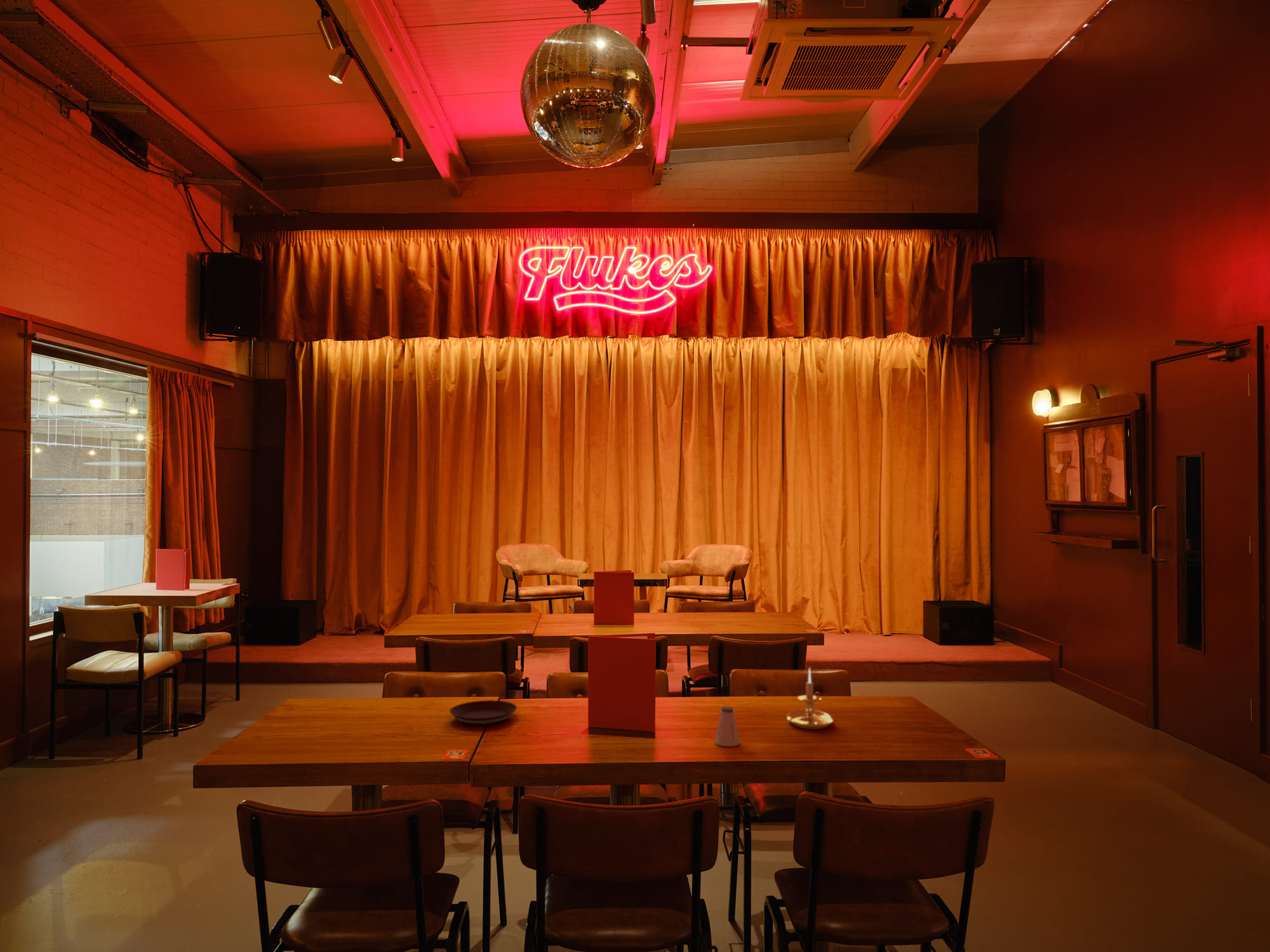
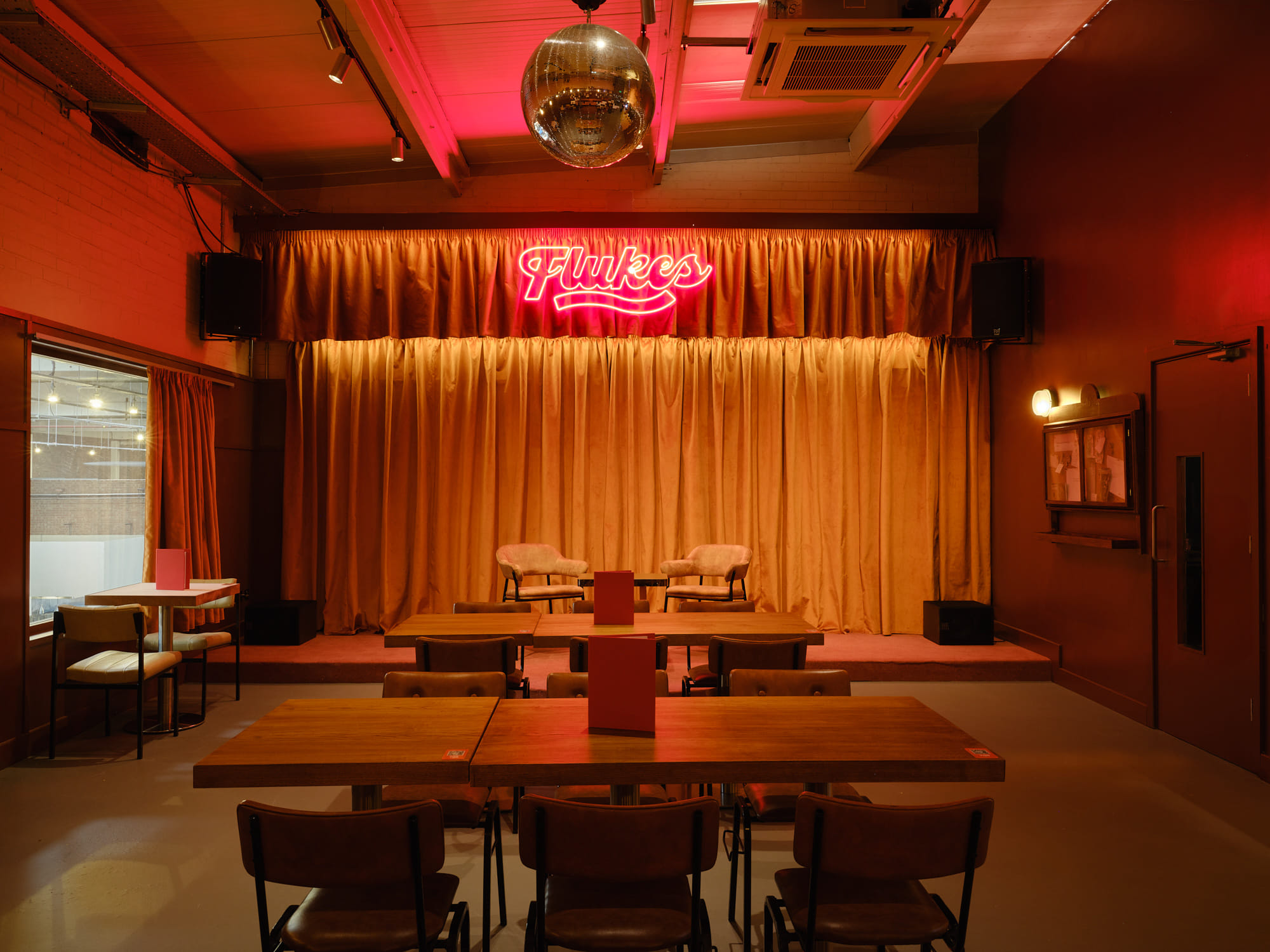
- plate [449,699,518,725]
- candle holder [786,667,834,730]
- saltshaker [714,706,740,747]
